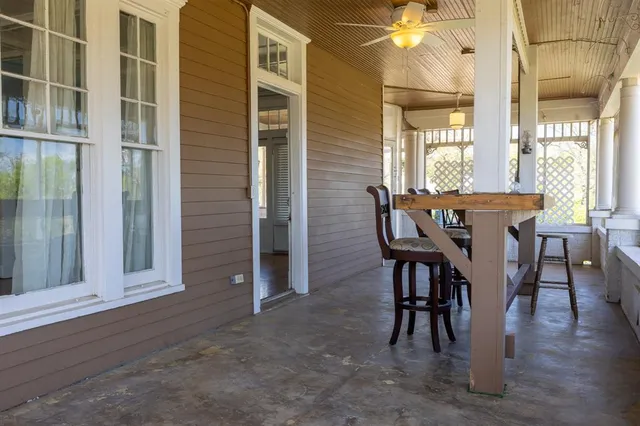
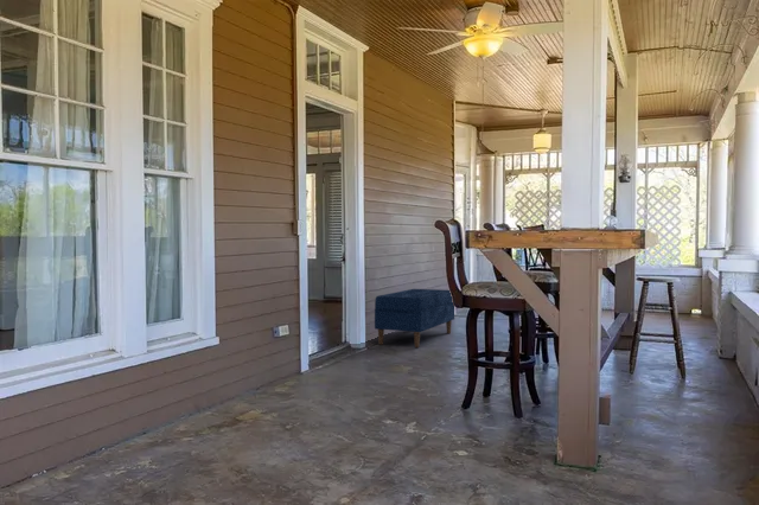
+ bench [374,288,455,349]
